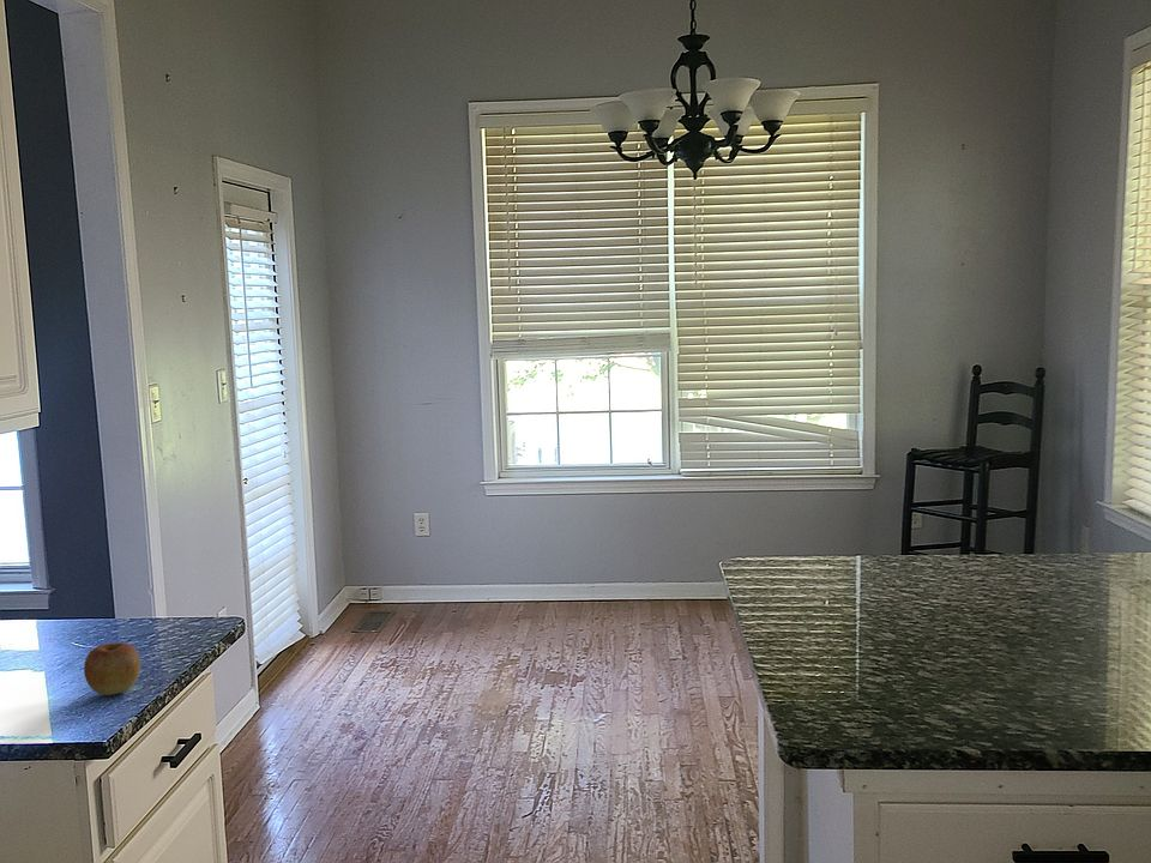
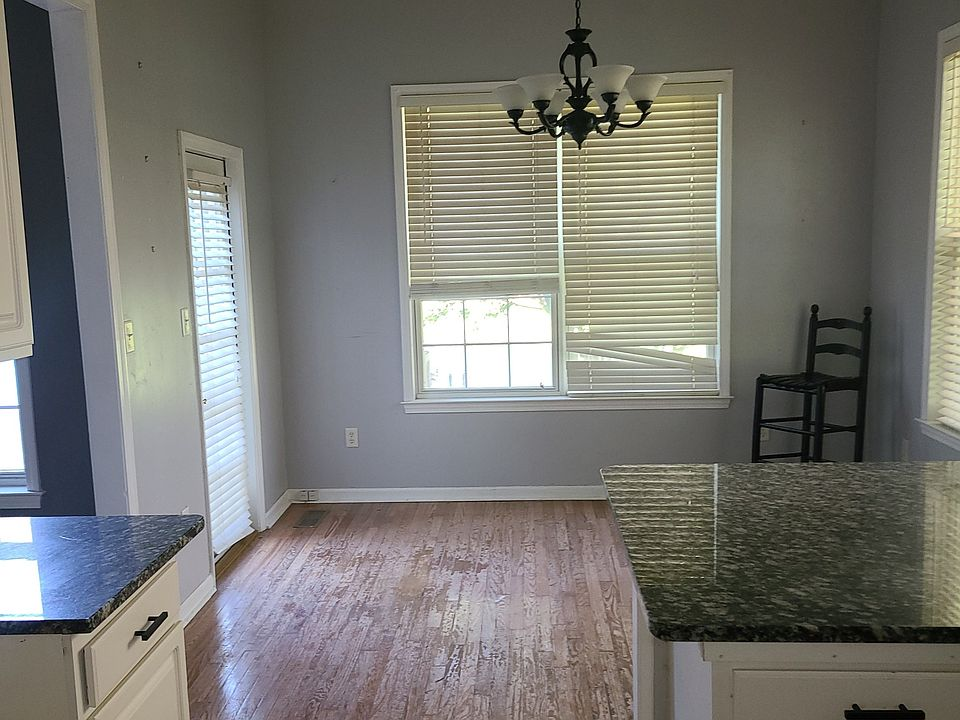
- apple [83,641,141,696]
